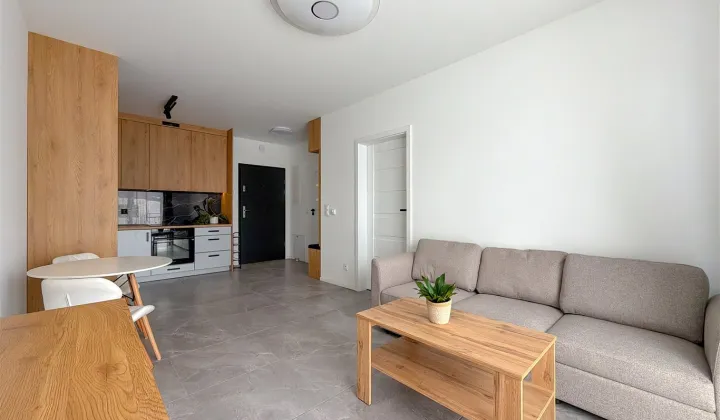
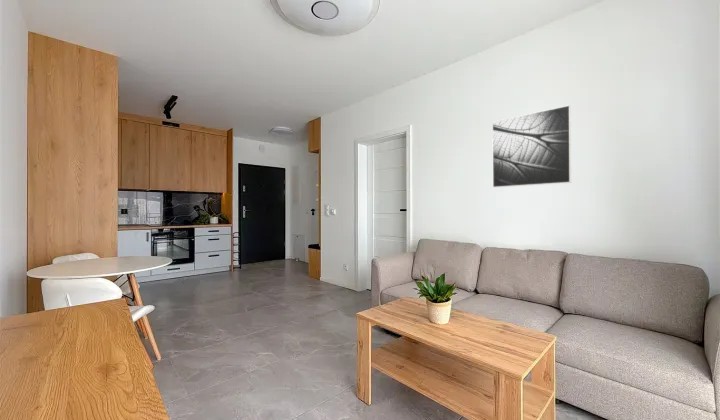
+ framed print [491,104,572,188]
